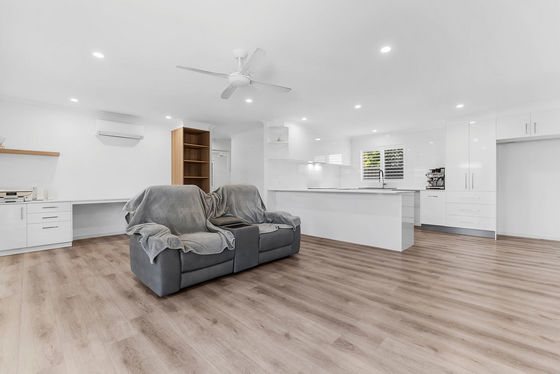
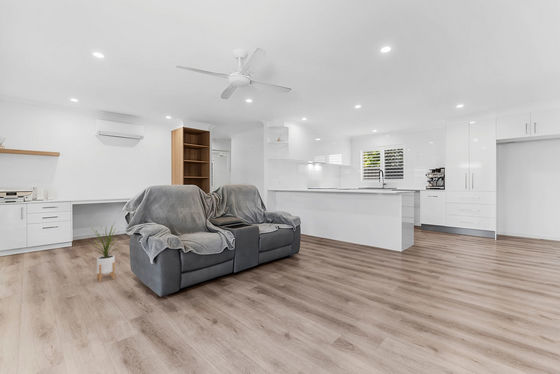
+ house plant [89,221,124,283]
